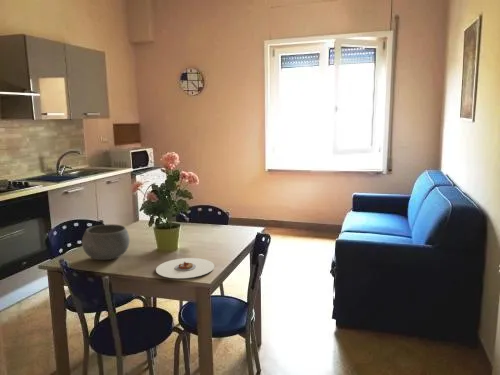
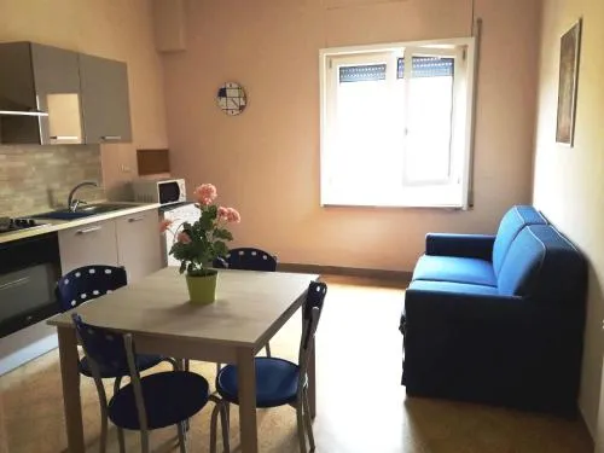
- plate [155,257,215,279]
- bowl [81,223,131,261]
